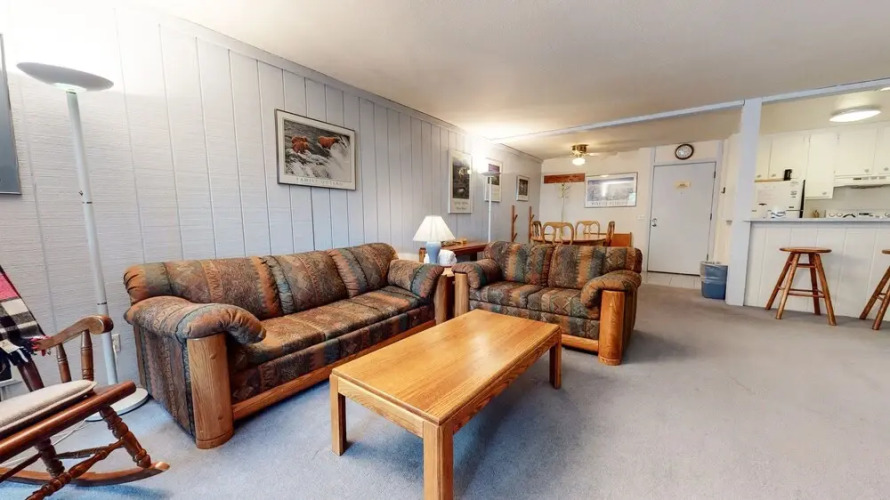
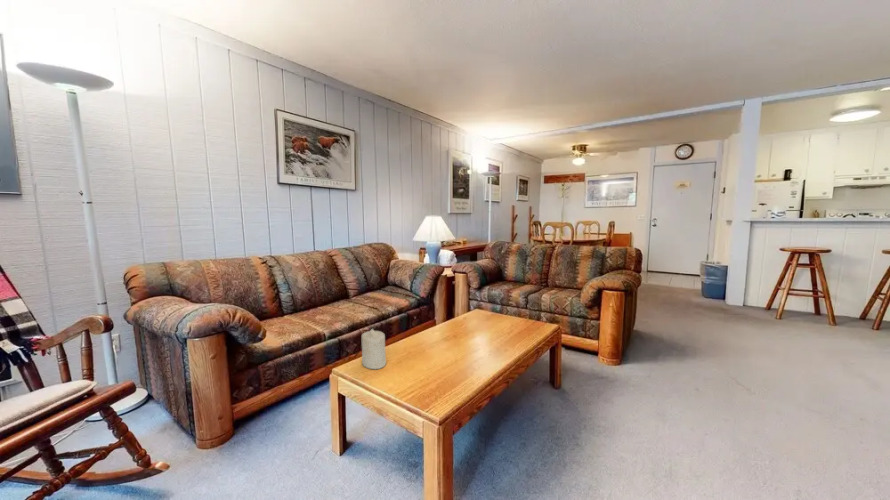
+ candle [361,328,387,370]
